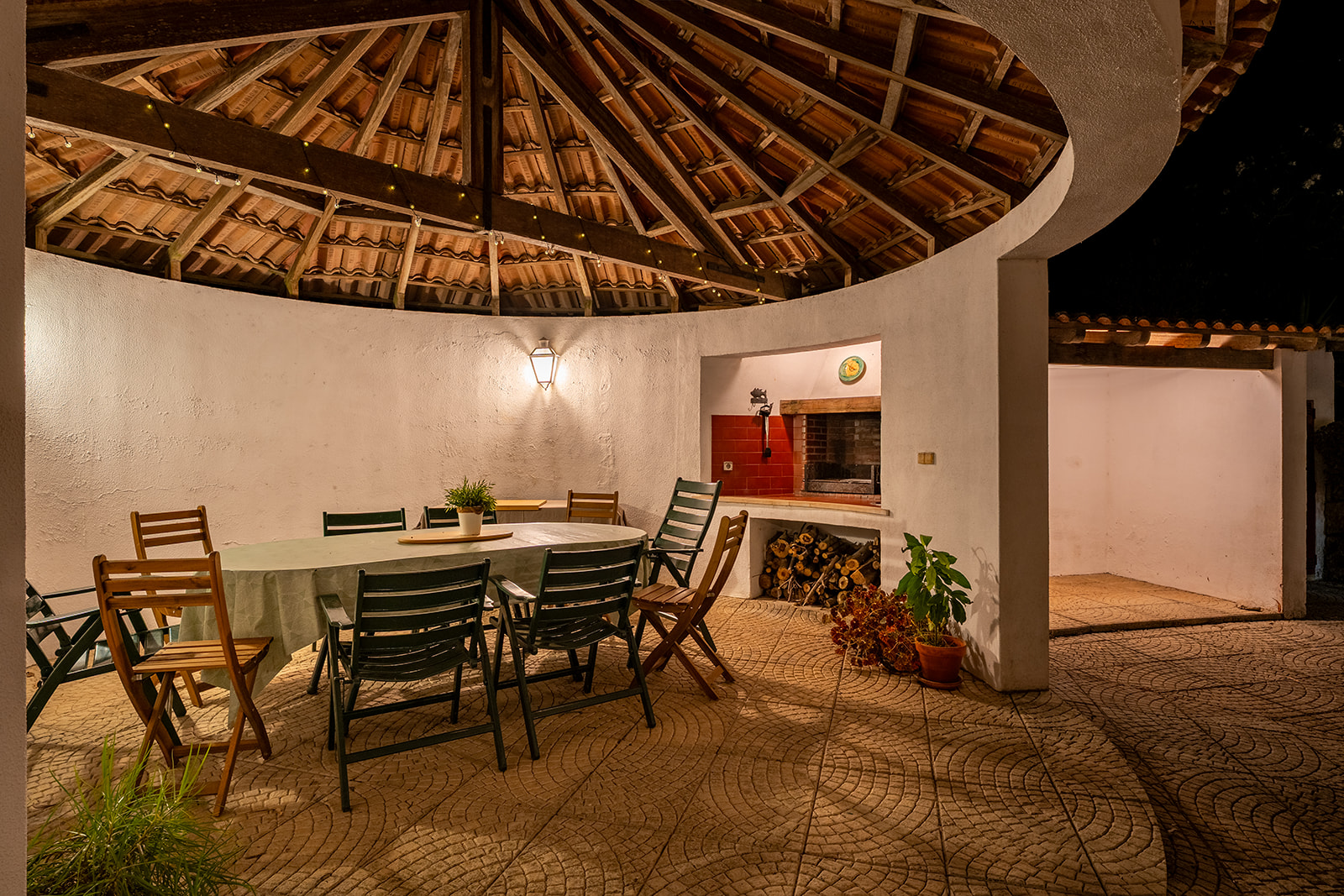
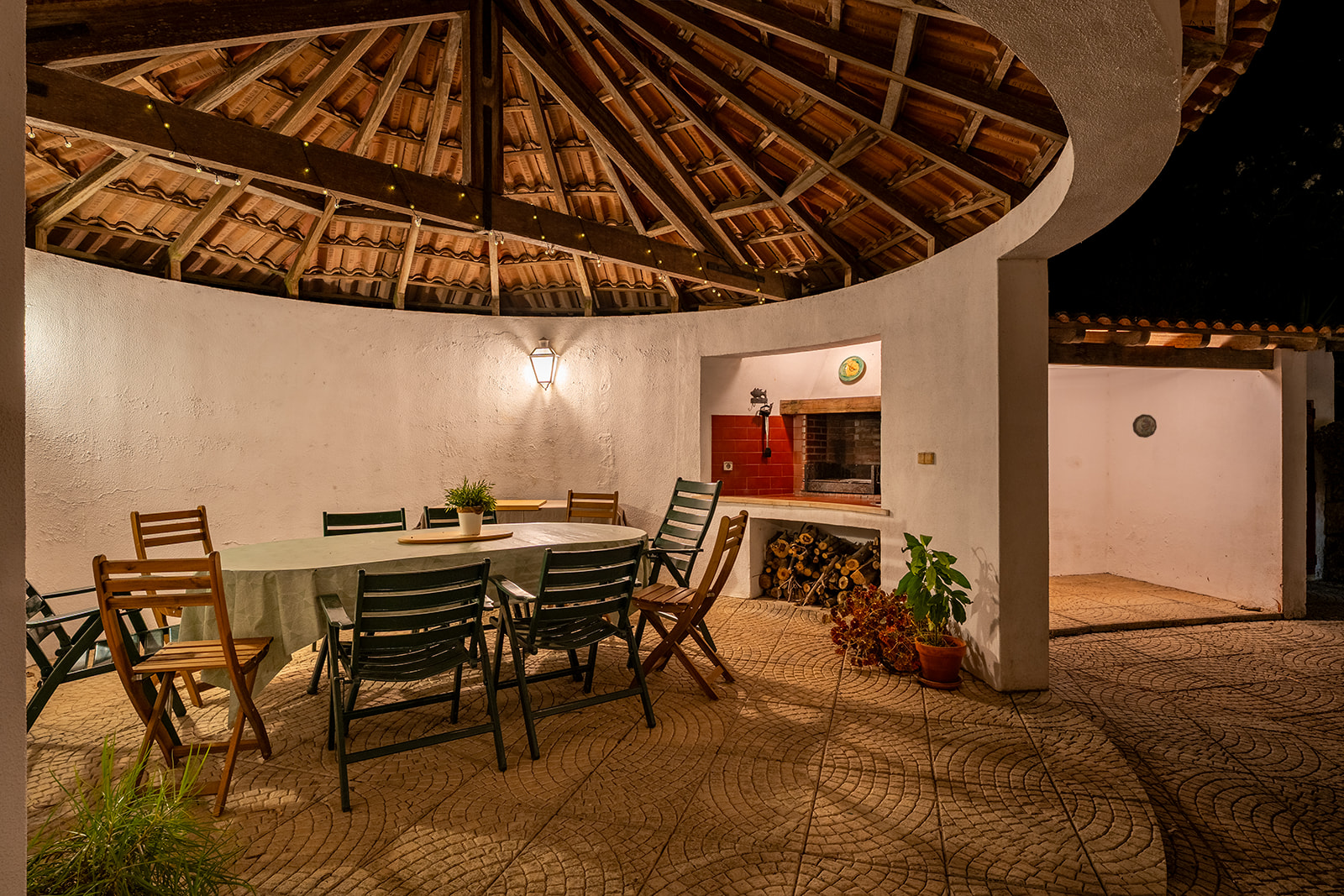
+ decorative plate [1131,413,1158,438]
